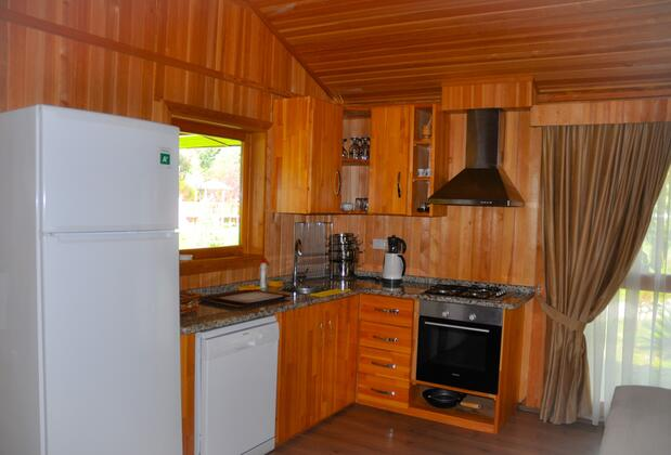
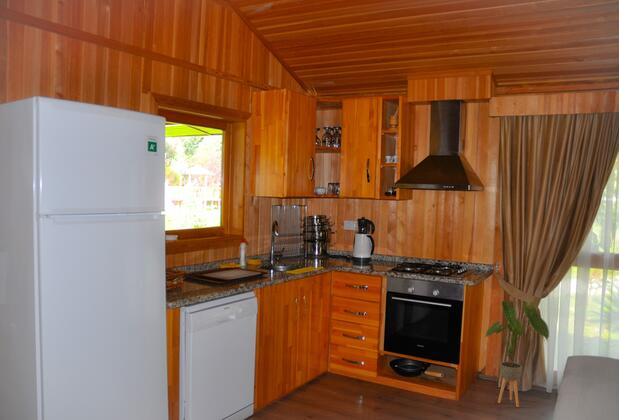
+ house plant [483,299,550,408]
